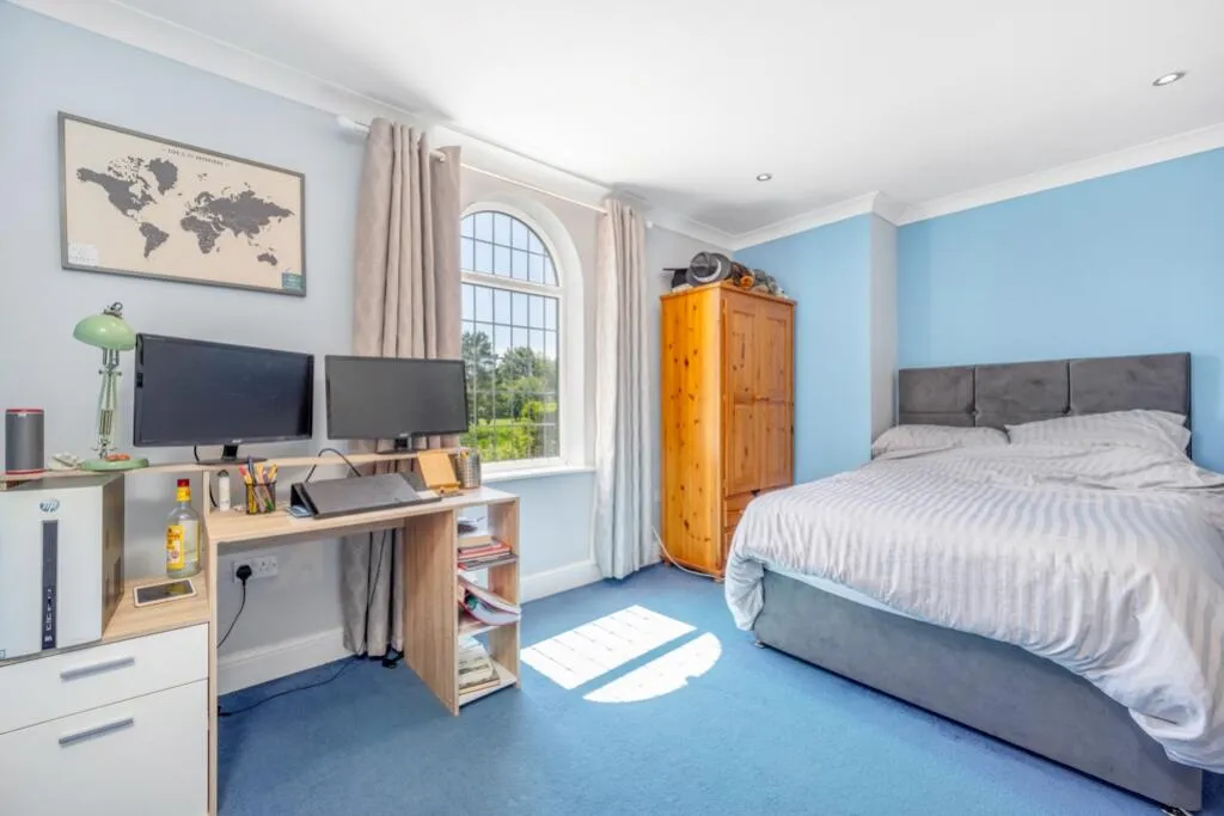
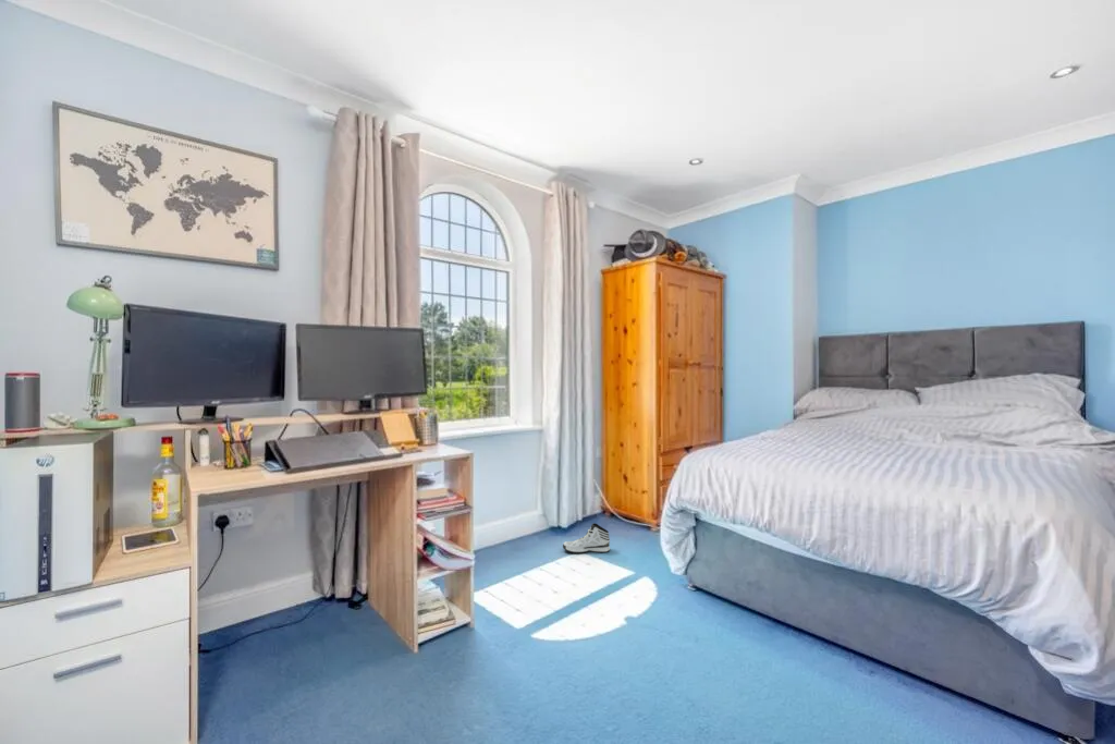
+ sneaker [562,522,611,554]
